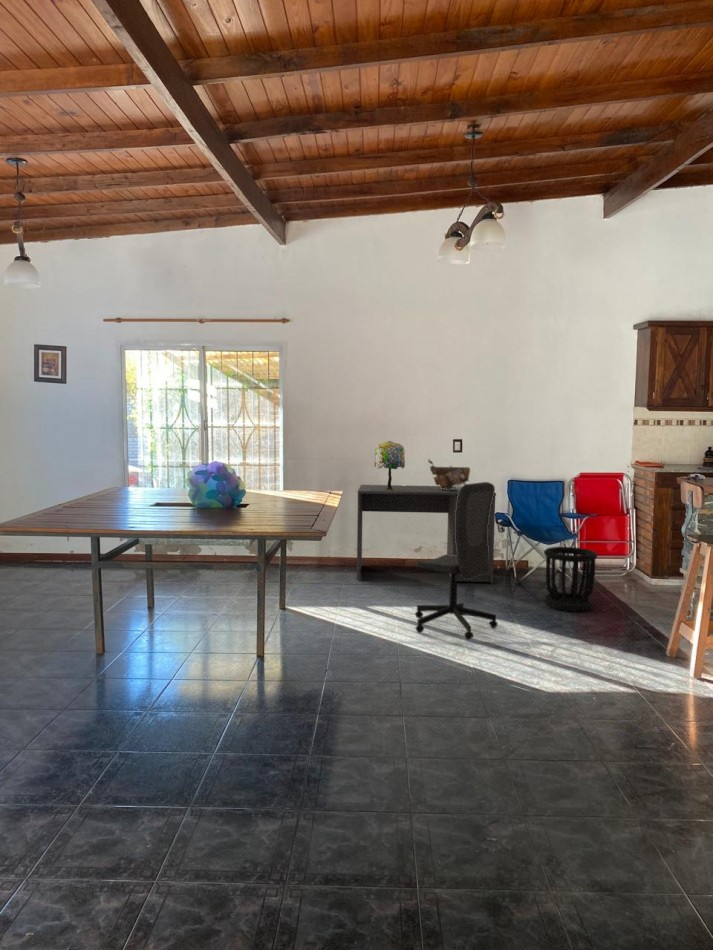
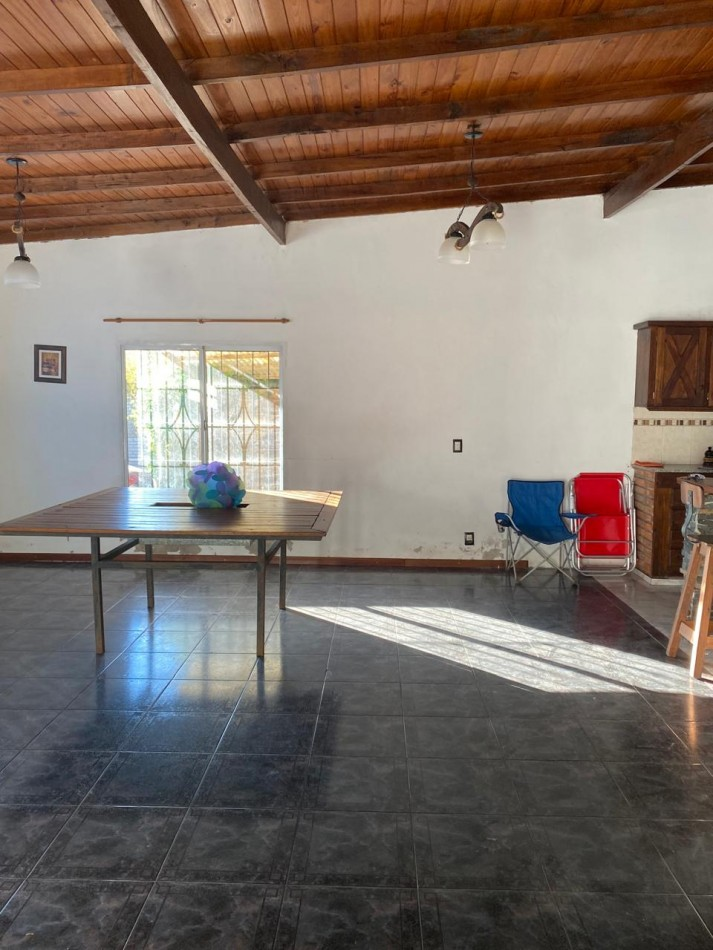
- office chair [414,481,499,641]
- desk [356,484,497,584]
- wastebasket [543,546,599,612]
- stack of books [427,458,471,491]
- table lamp [374,440,406,491]
